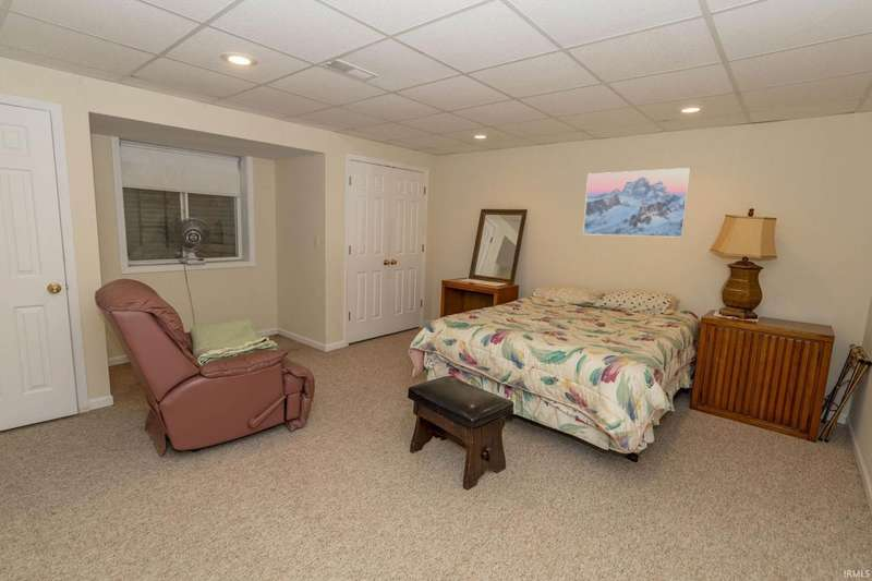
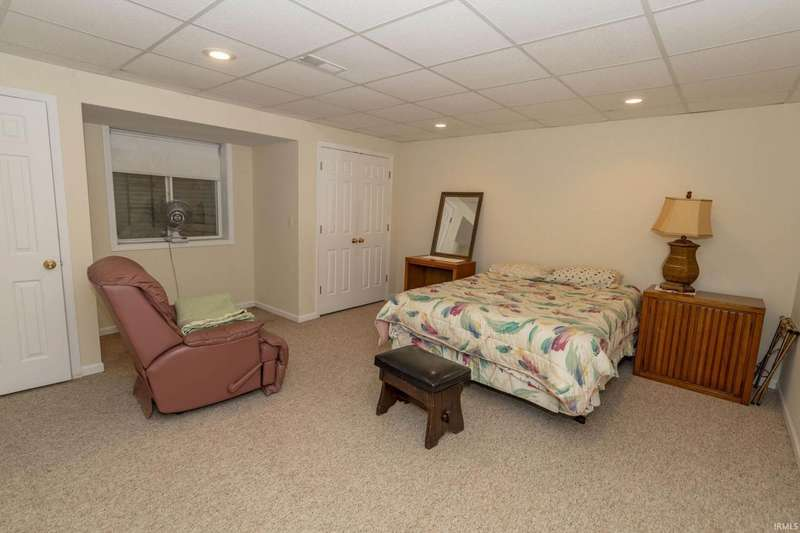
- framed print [582,167,691,239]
